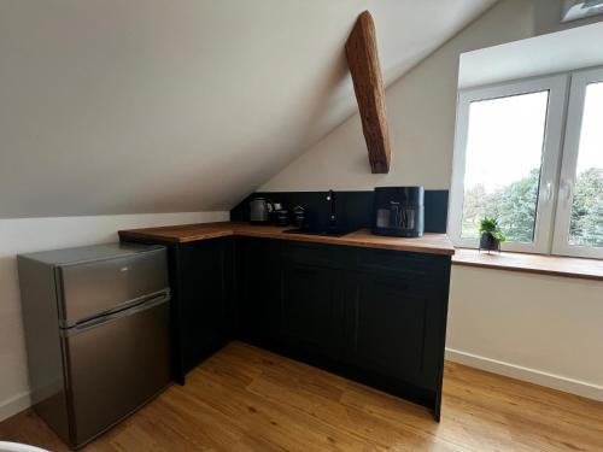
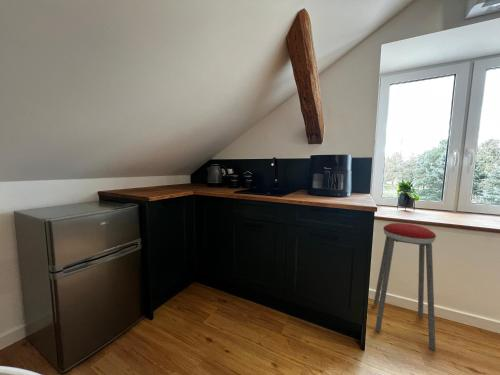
+ music stool [373,222,437,351]
